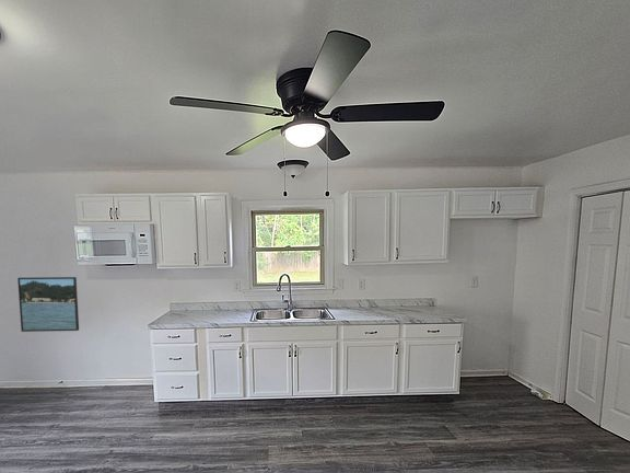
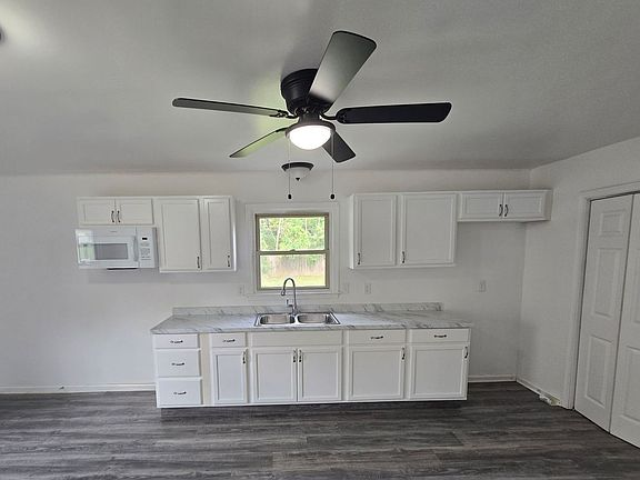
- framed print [16,276,80,333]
